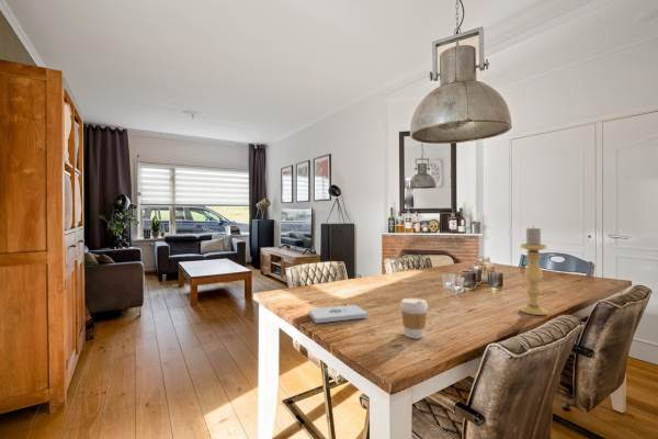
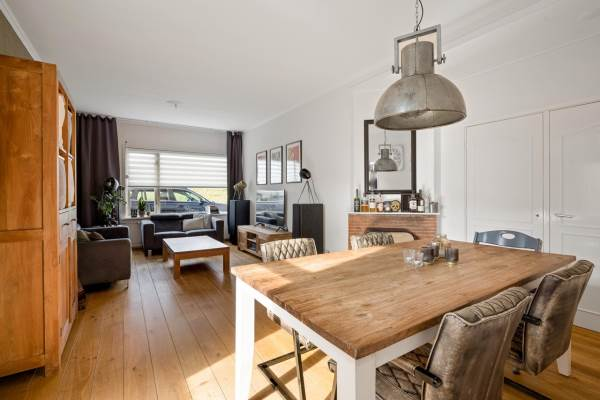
- notepad [307,304,370,324]
- coffee cup [399,297,429,339]
- candle holder [519,225,548,316]
